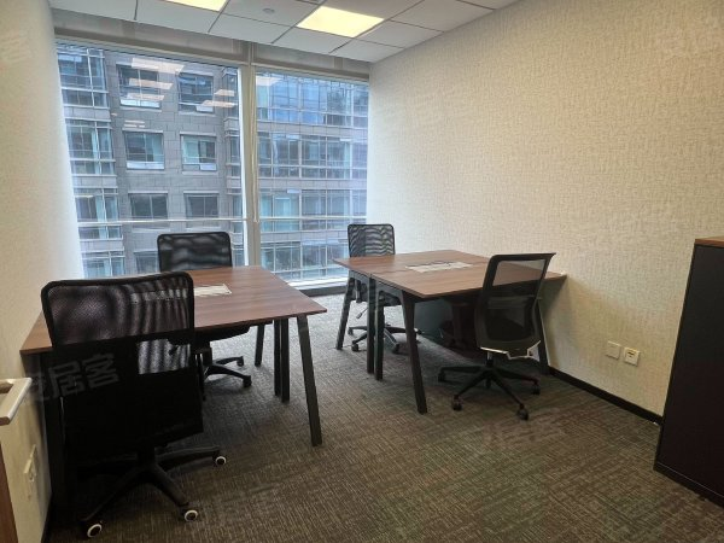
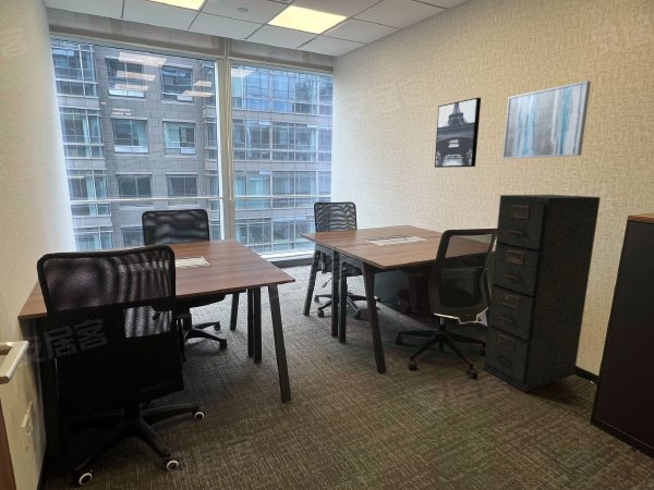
+ wall art [434,97,482,169]
+ filing cabinet [483,194,602,393]
+ wall art [501,79,592,160]
